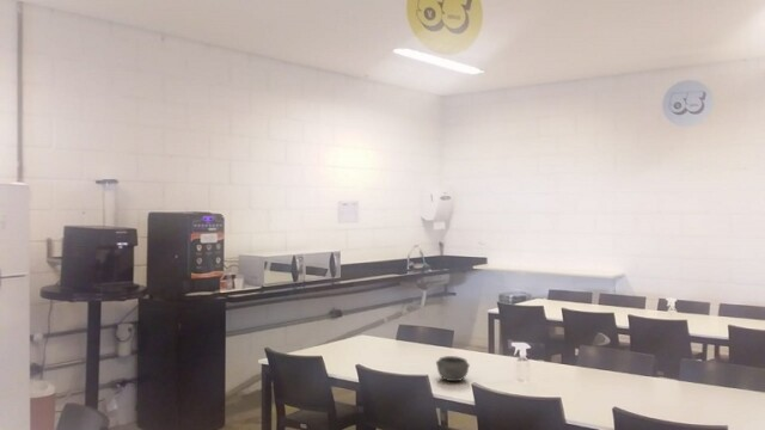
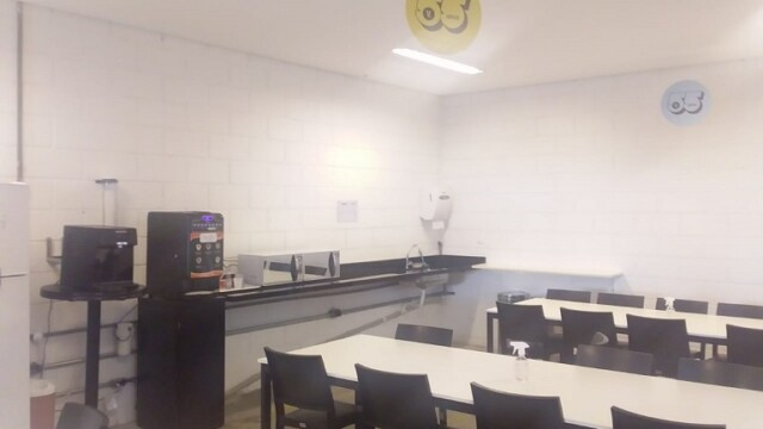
- bowl [435,355,471,382]
